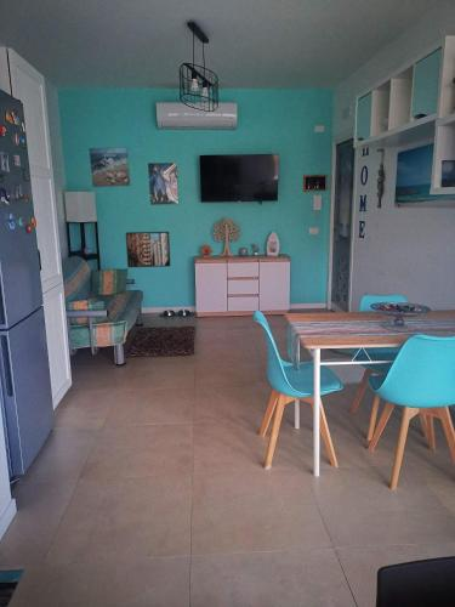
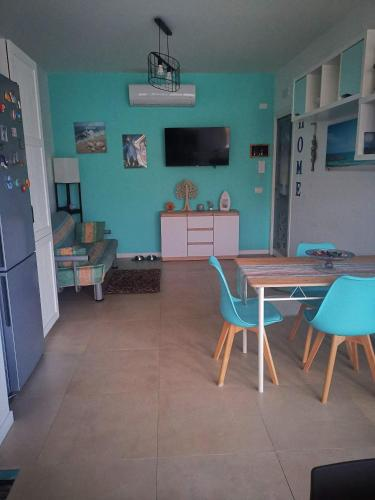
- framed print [125,231,171,268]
